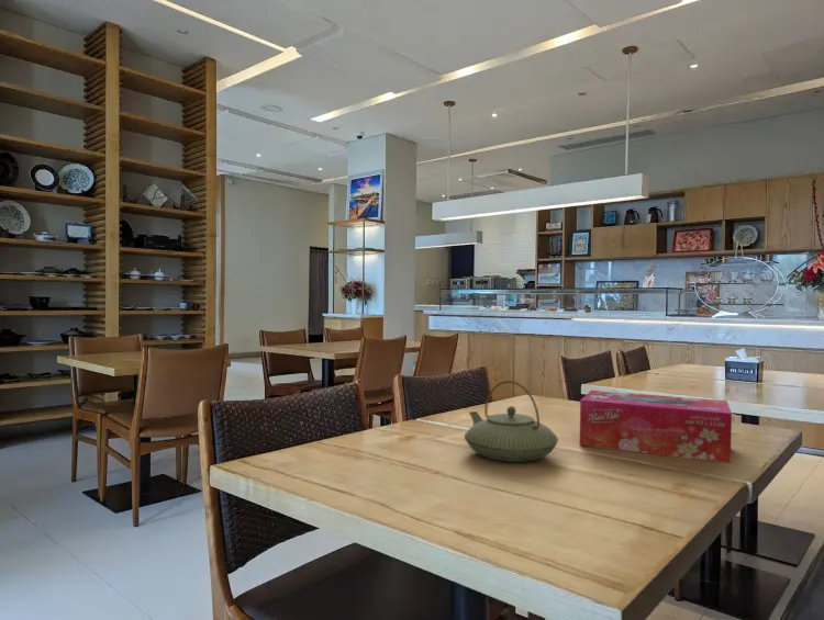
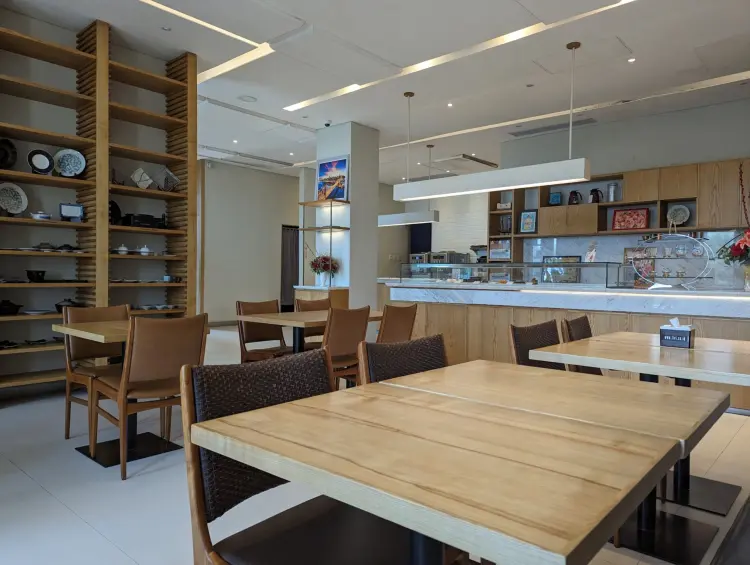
- tissue box [579,390,733,464]
- teapot [464,380,559,463]
